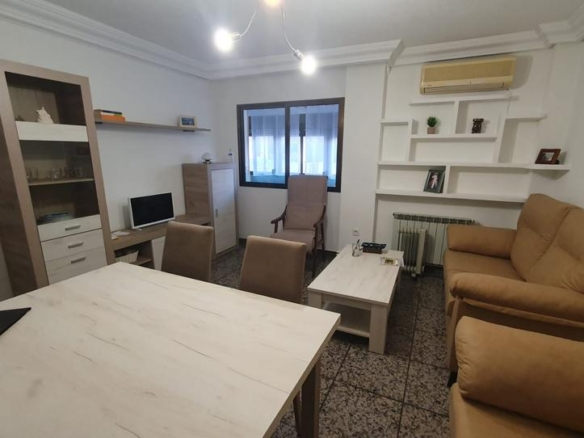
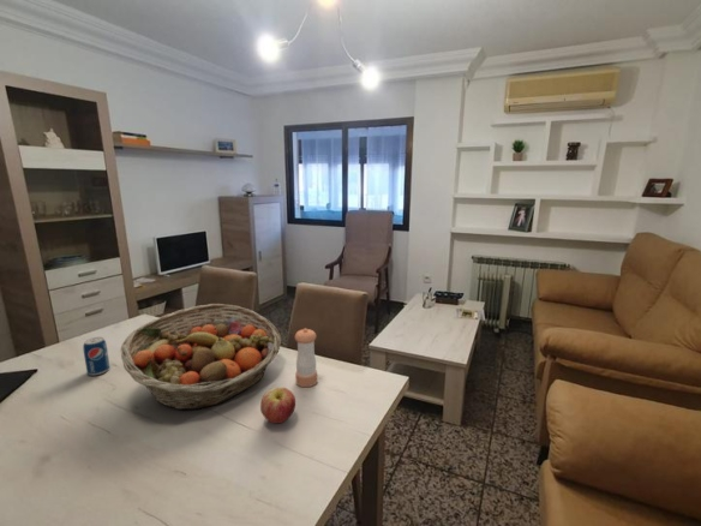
+ pepper shaker [294,327,318,388]
+ beverage can [82,336,110,377]
+ apple [259,387,296,425]
+ fruit basket [120,303,282,411]
